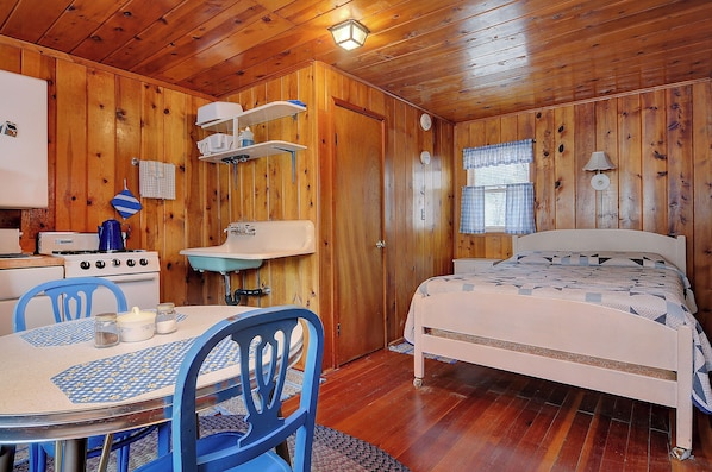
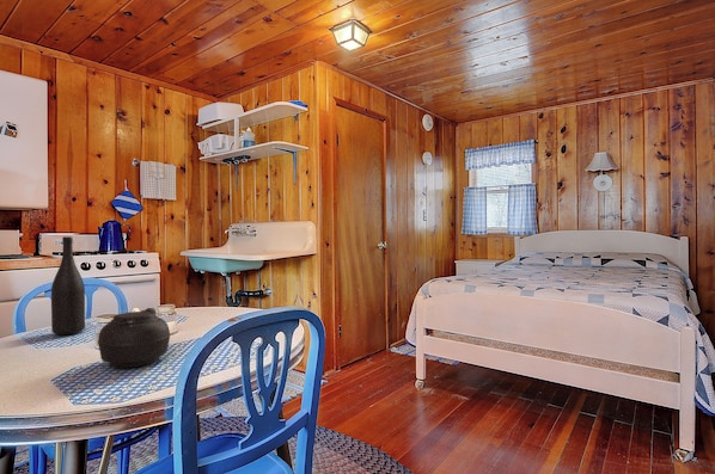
+ teapot [97,307,172,369]
+ wine bottle [50,235,86,336]
